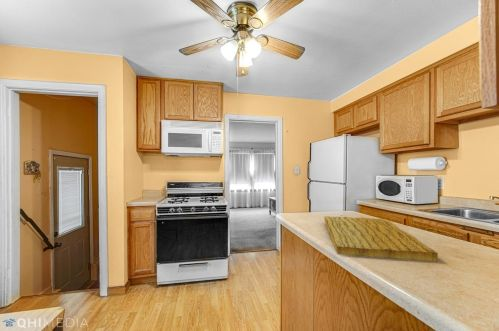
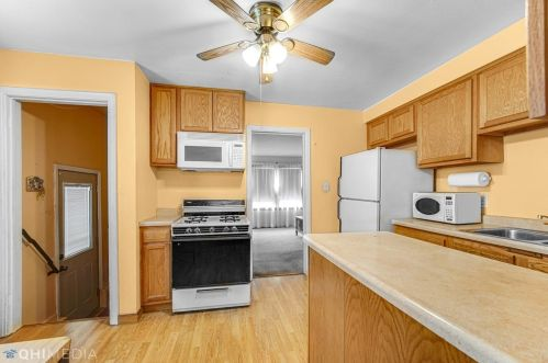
- cutting board [323,215,439,262]
